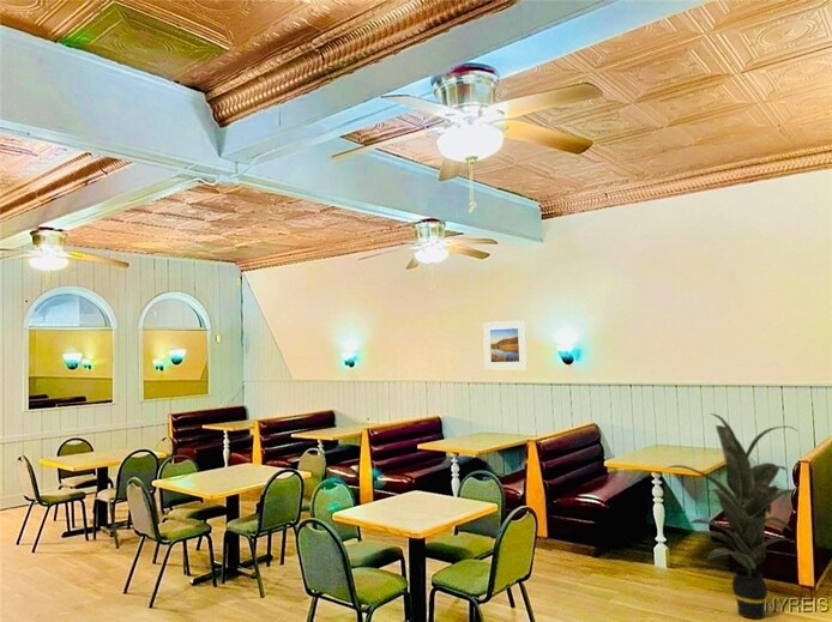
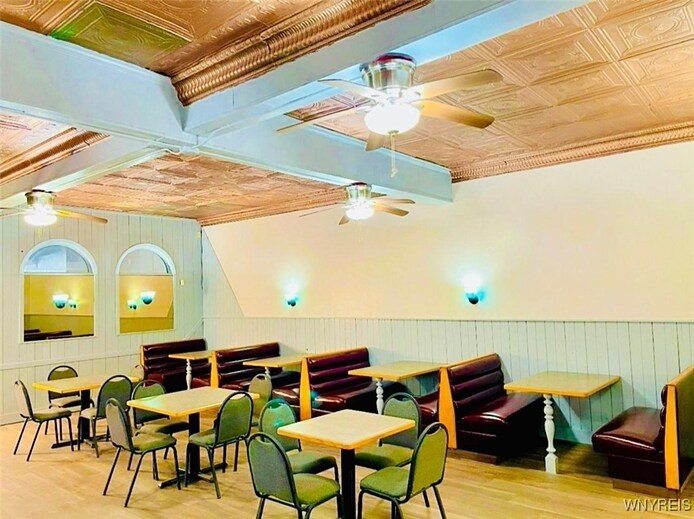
- indoor plant [664,412,803,620]
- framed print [482,319,529,372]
